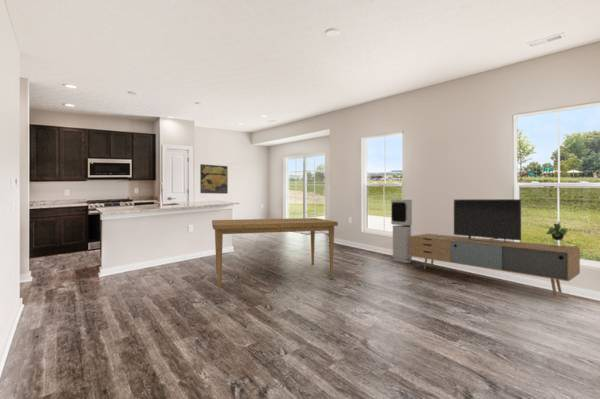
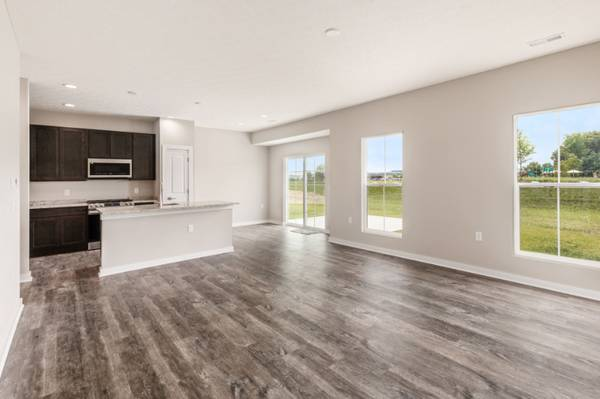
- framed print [199,163,229,195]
- dining table [211,217,339,290]
- air purifier [390,199,413,264]
- media console [409,198,581,297]
